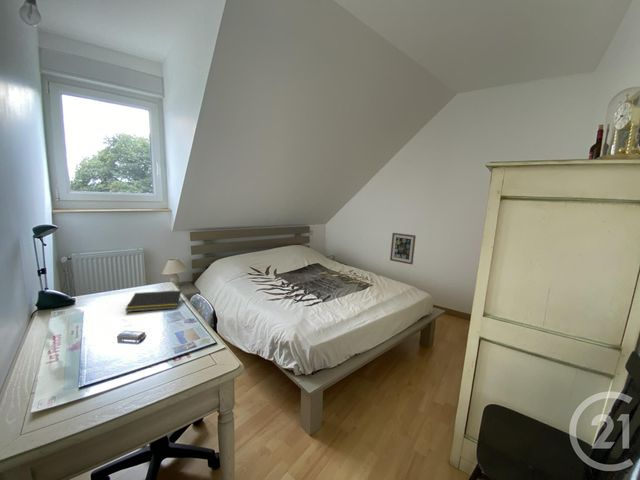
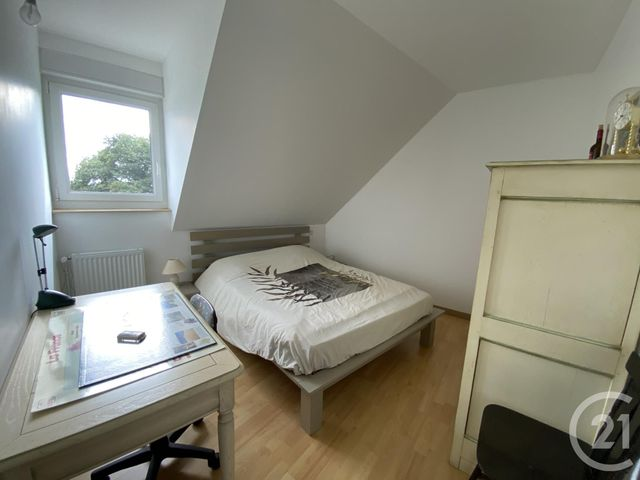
- wall art [389,232,417,266]
- notepad [124,290,182,313]
